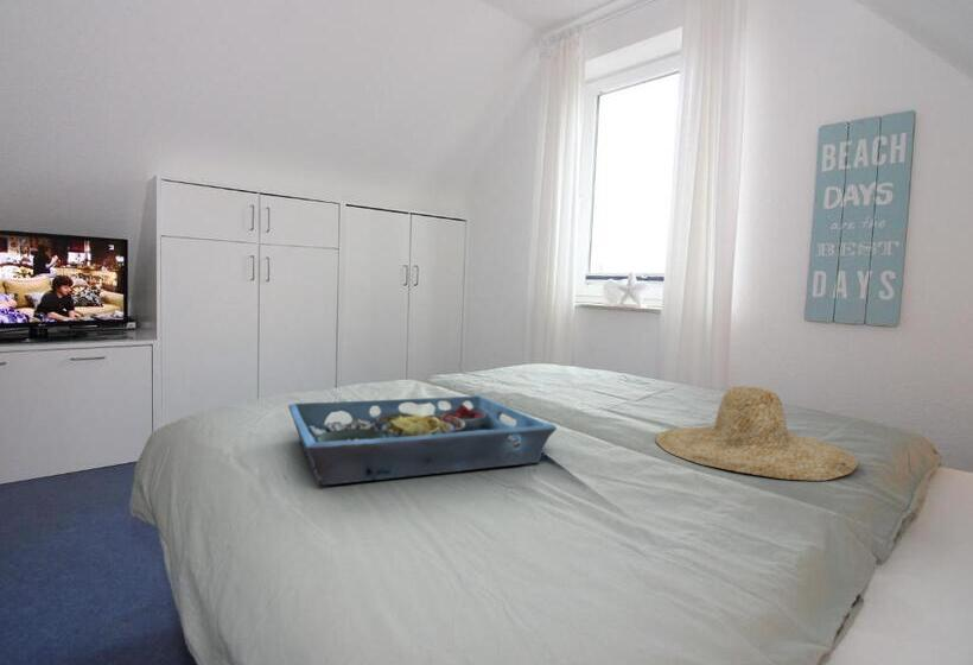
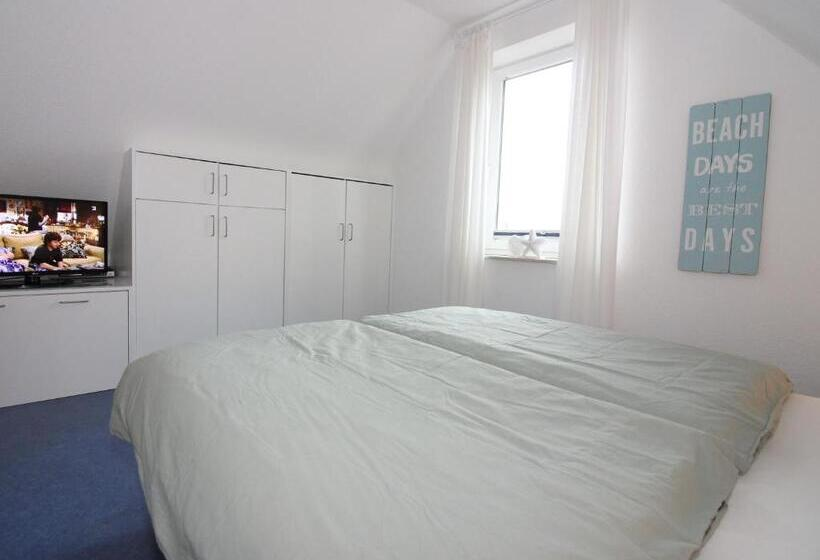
- serving tray [287,394,558,487]
- straw hat [655,385,859,482]
